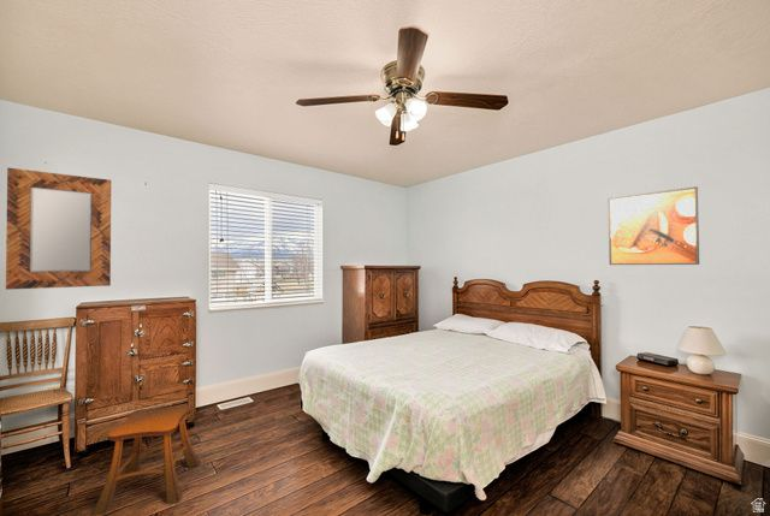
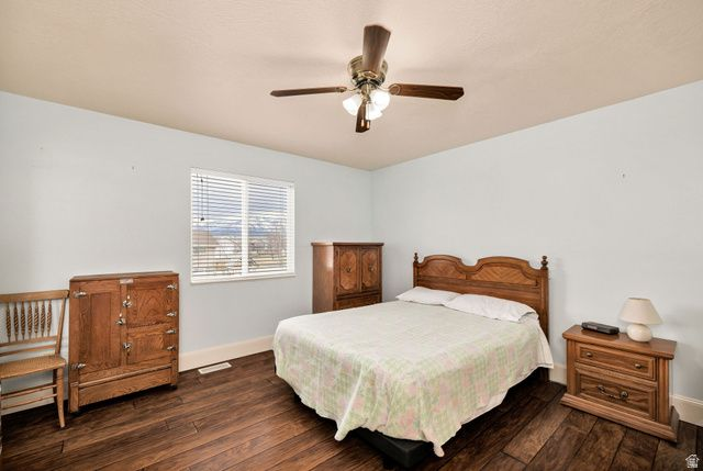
- stool [90,404,202,516]
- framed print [608,185,700,266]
- home mirror [5,166,112,291]
